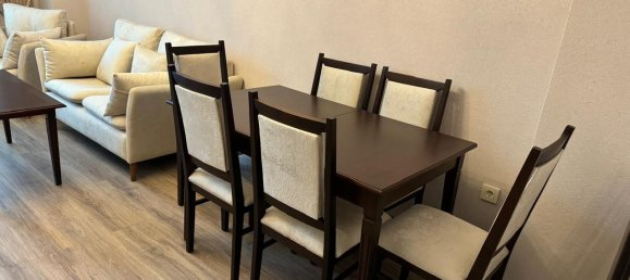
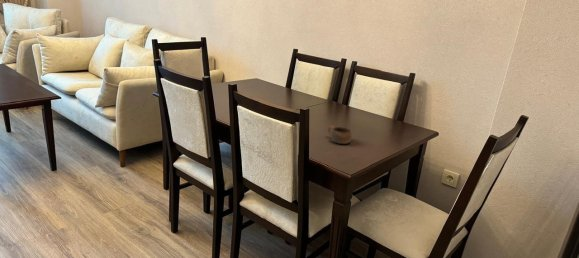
+ cup [327,125,353,145]
